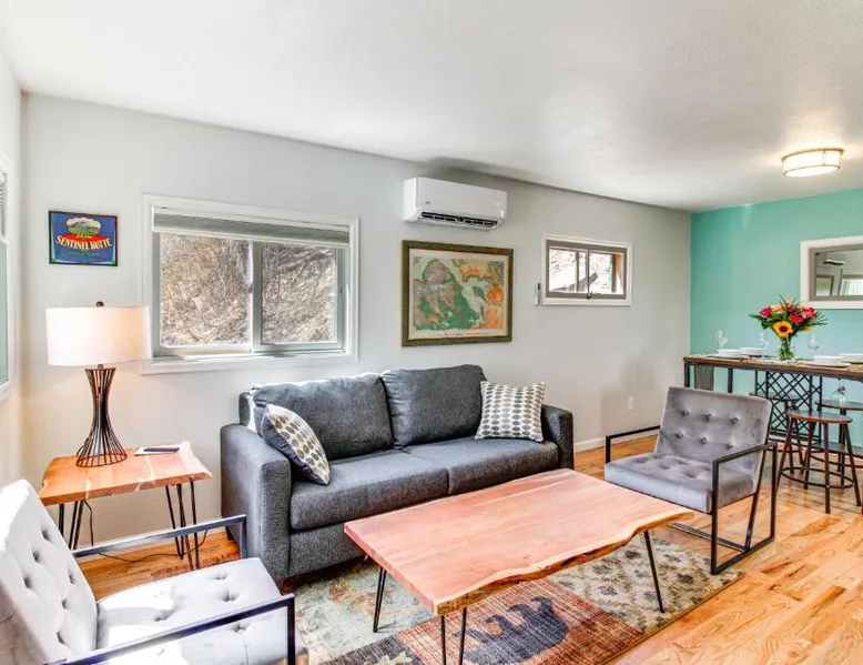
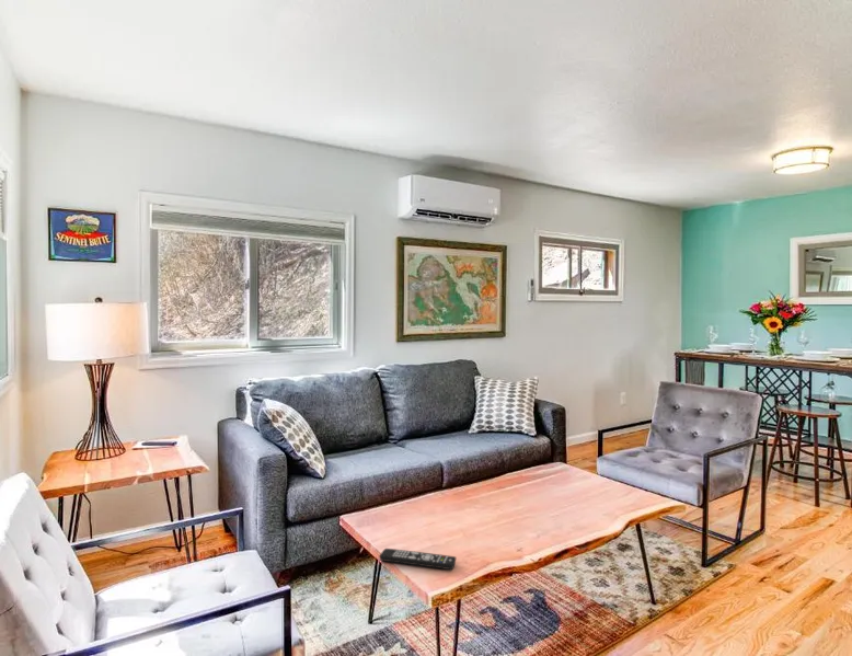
+ remote control [379,548,457,571]
